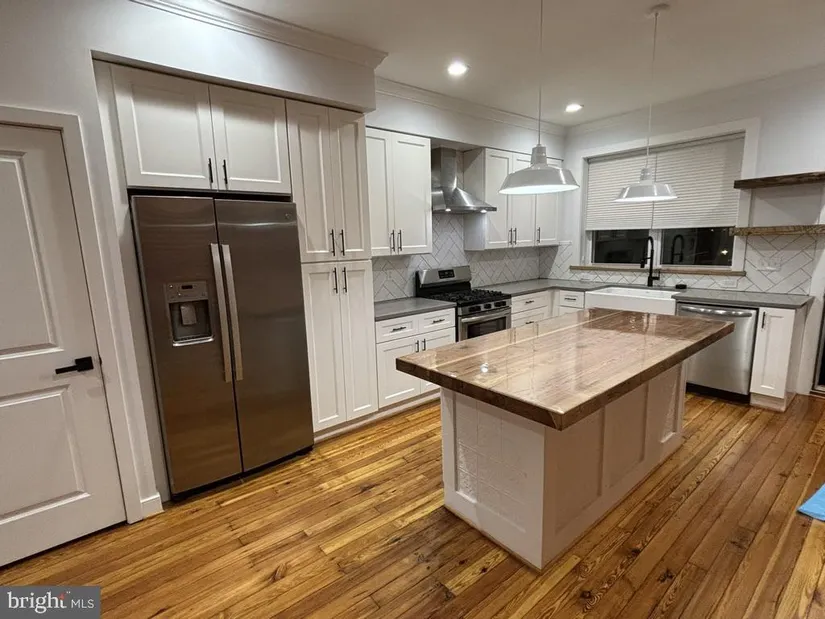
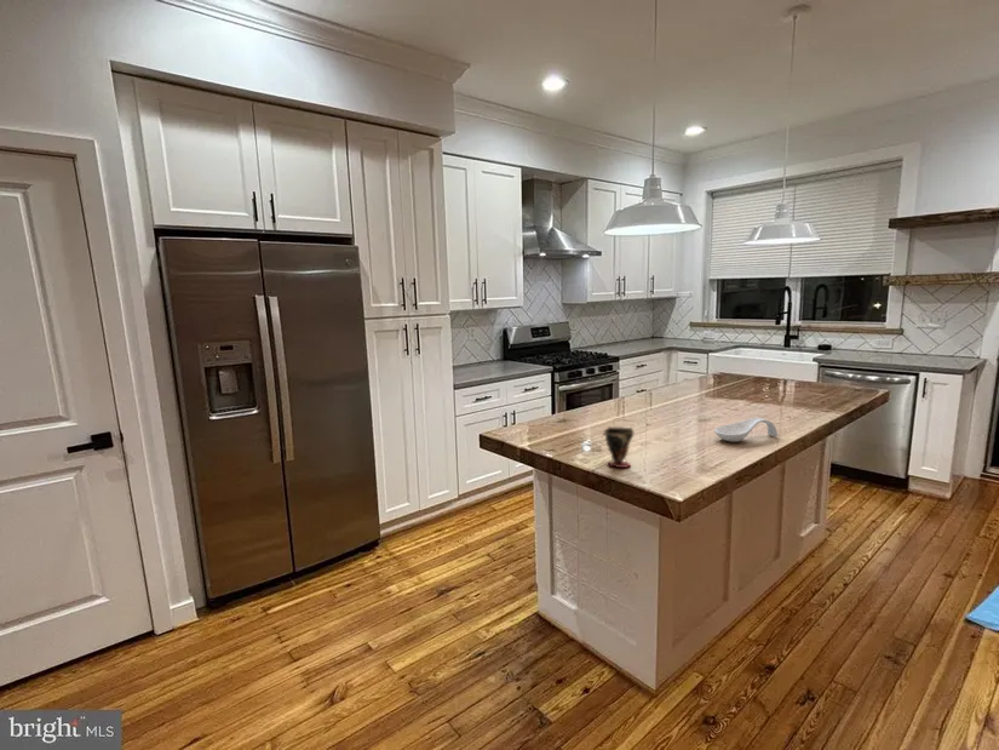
+ spoon rest [713,417,779,443]
+ cup [602,425,635,469]
